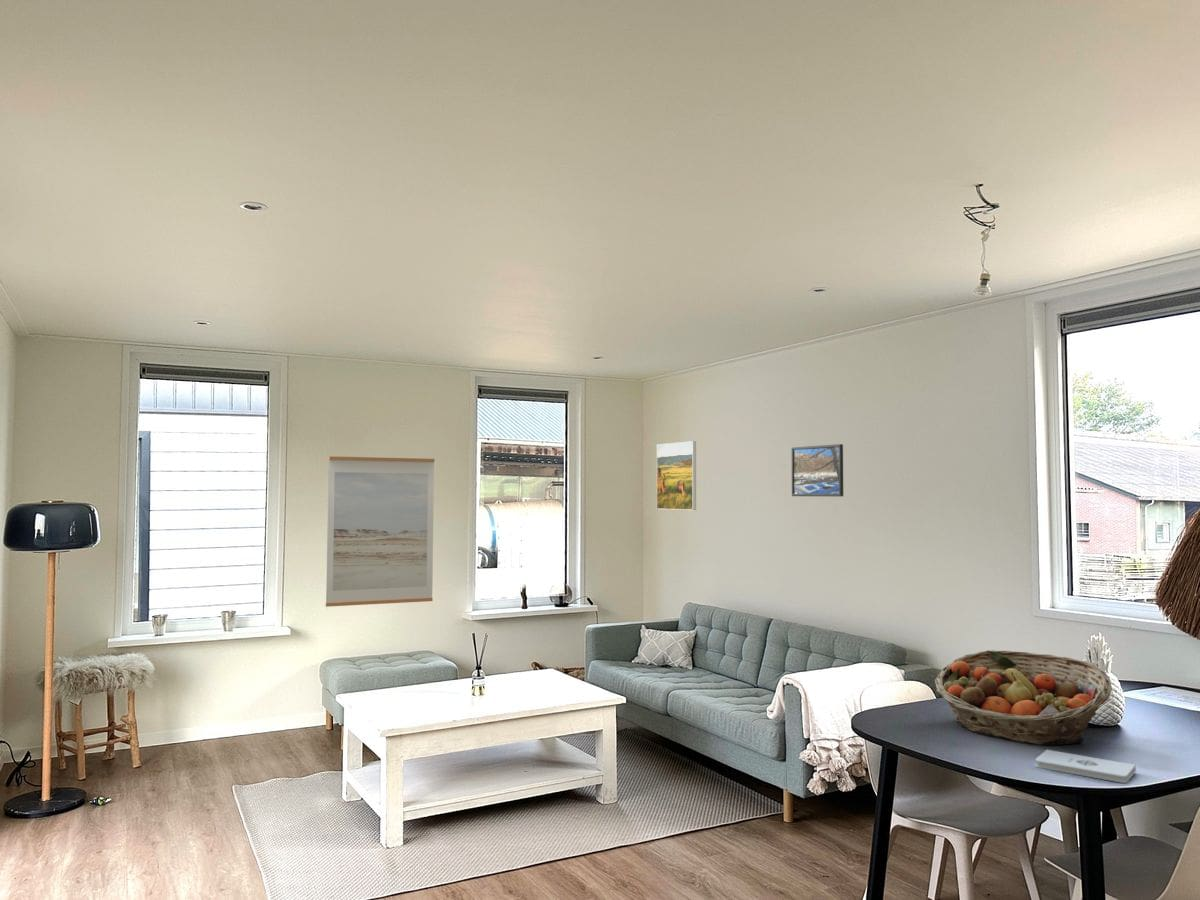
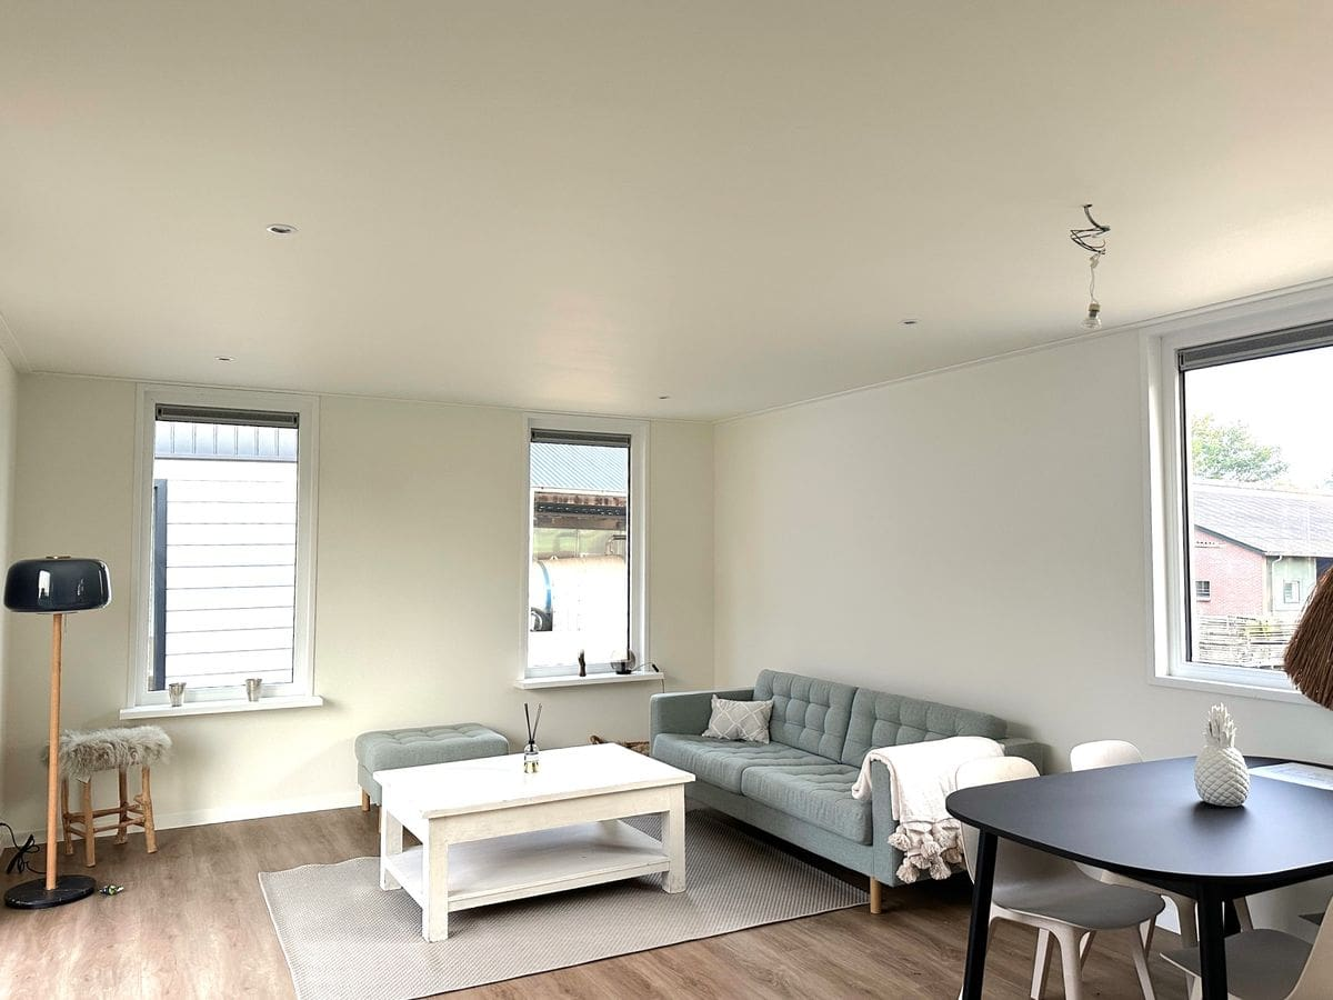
- wall art [325,455,435,608]
- fruit basket [934,649,1112,746]
- notepad [1034,749,1137,784]
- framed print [656,440,697,511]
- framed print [791,443,844,497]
